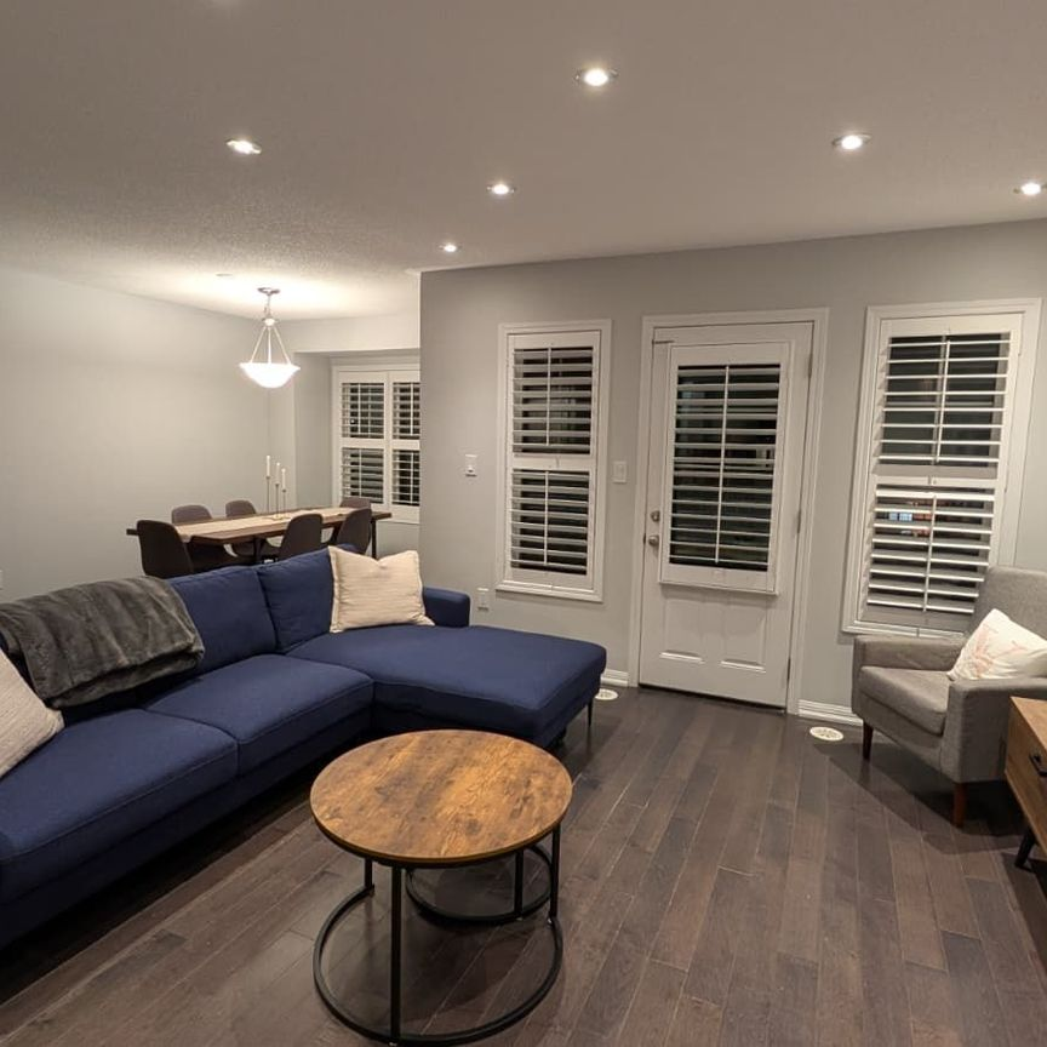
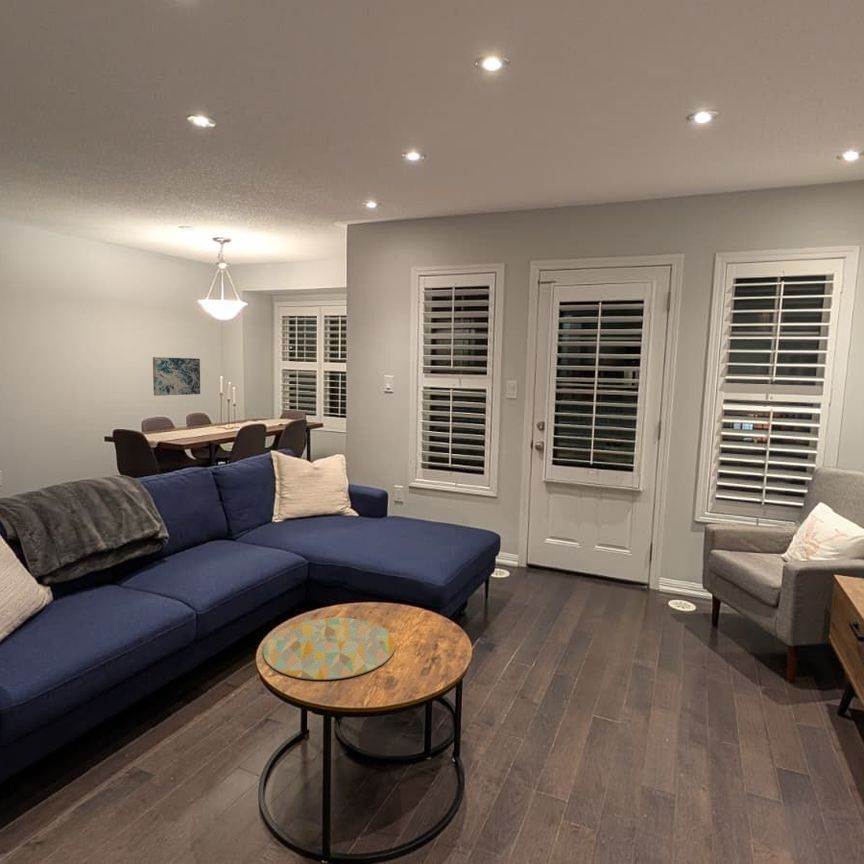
+ wall art [152,356,201,397]
+ decorative tray [262,617,396,681]
